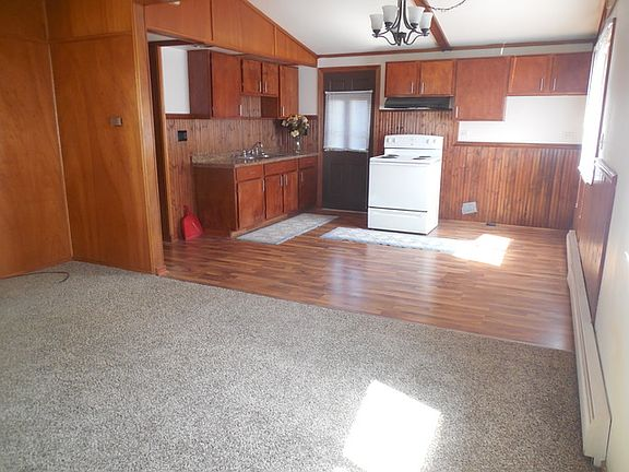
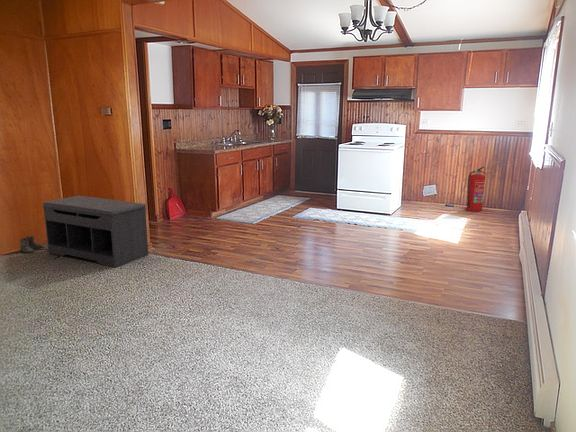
+ boots [19,235,44,254]
+ fire extinguisher [465,166,486,212]
+ bench [42,195,149,268]
